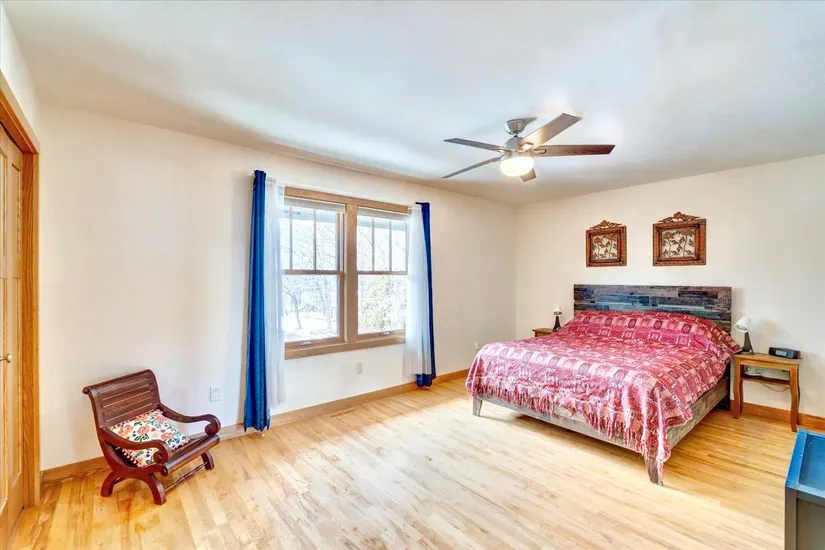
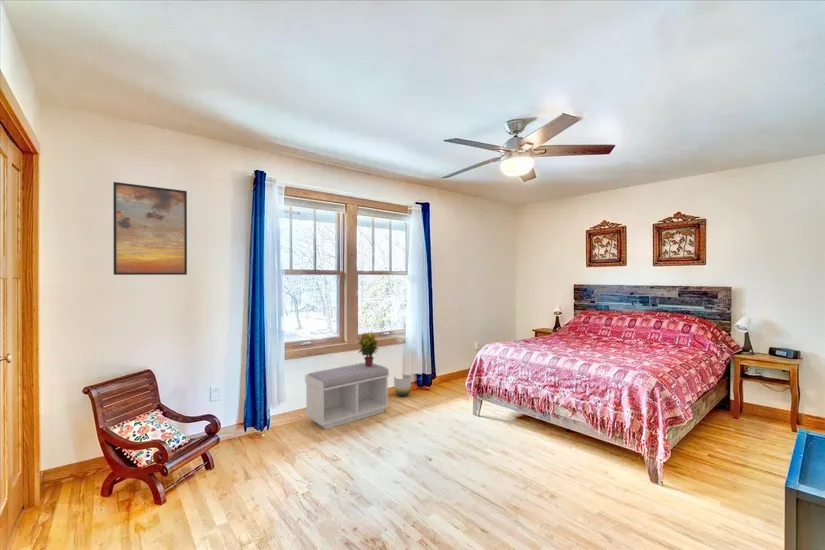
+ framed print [112,181,188,276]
+ bench [304,362,390,430]
+ potted plant [356,330,379,367]
+ planter [393,374,412,397]
